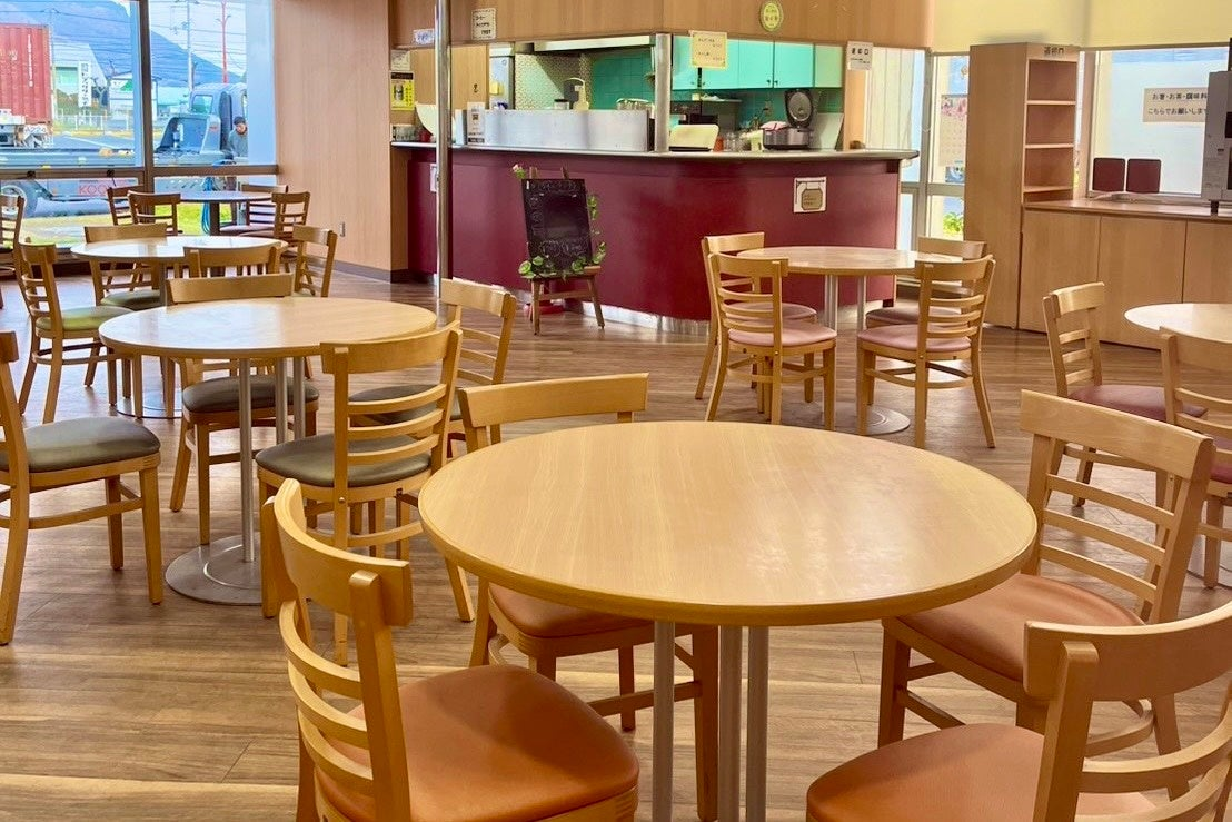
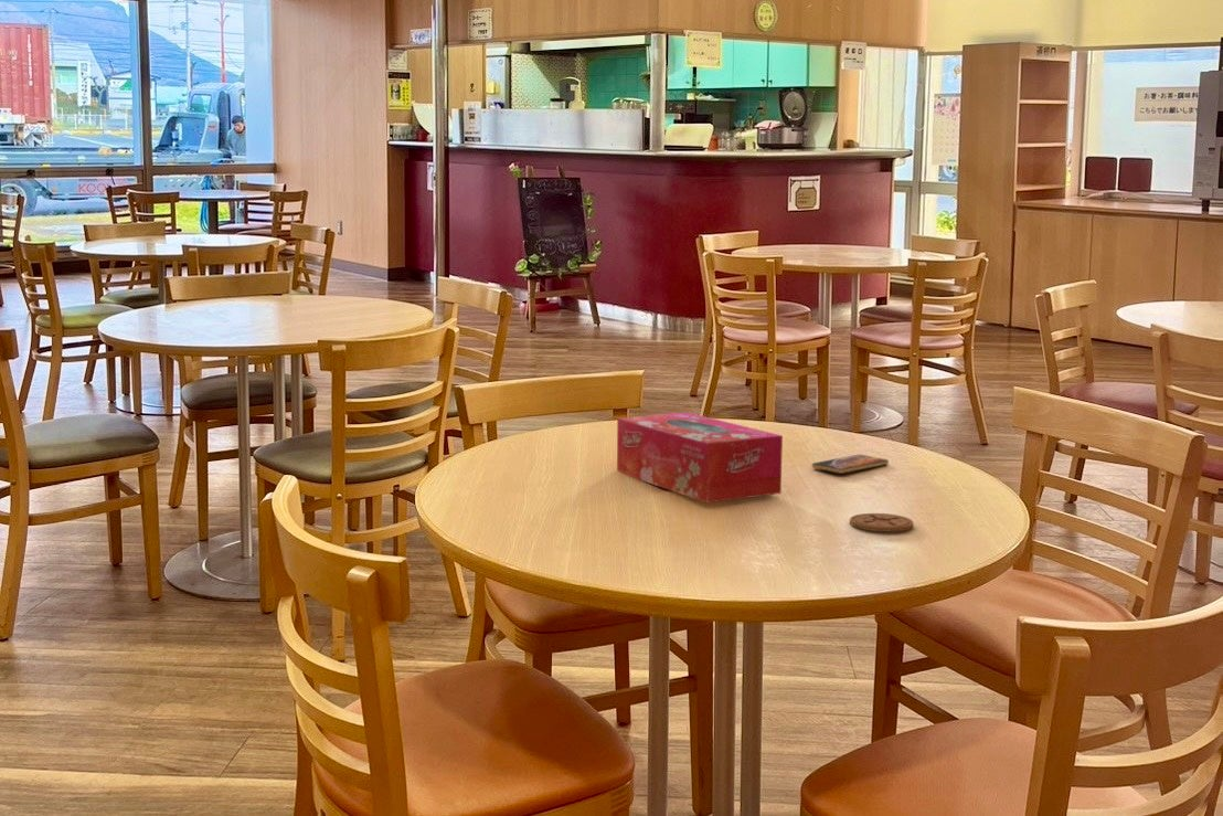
+ smartphone [811,454,890,475]
+ tissue box [616,411,784,504]
+ coaster [849,512,915,532]
